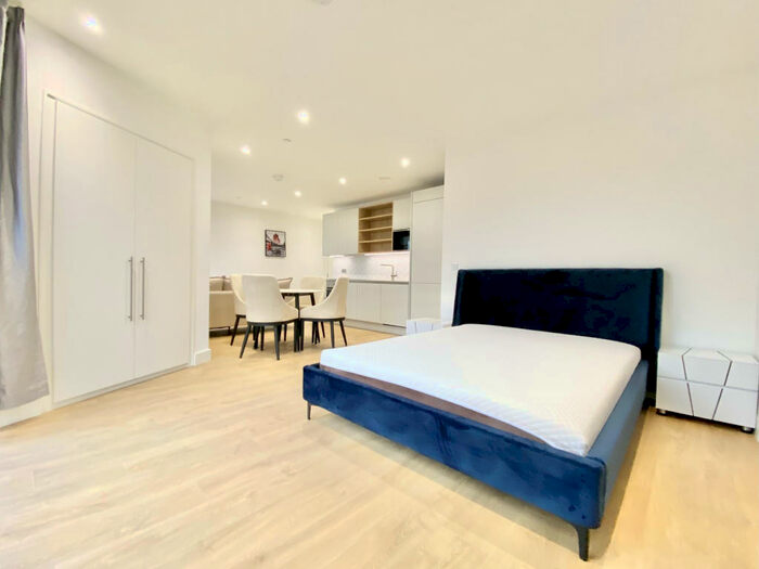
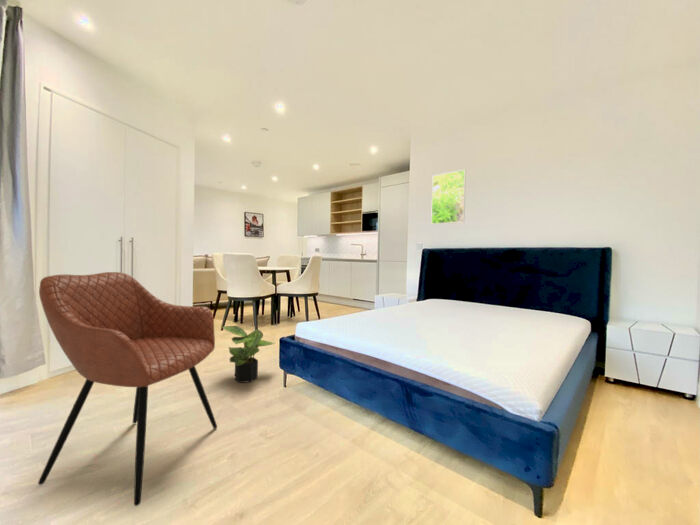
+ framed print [430,169,467,225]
+ potted plant [219,325,276,384]
+ armchair [37,271,218,507]
